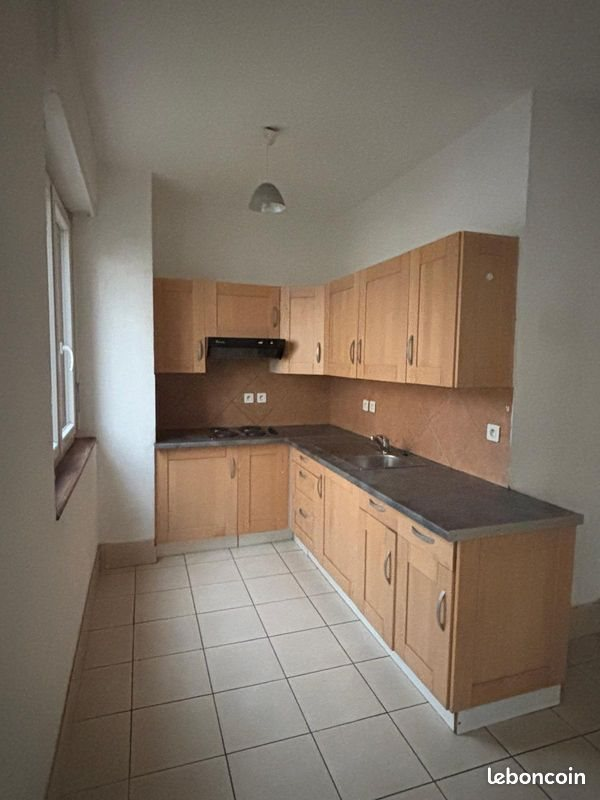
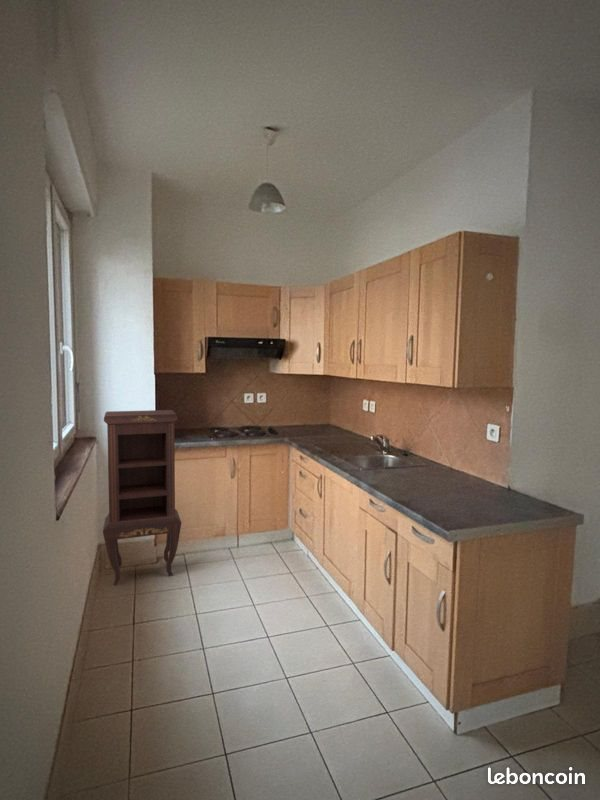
+ cabinet [102,409,182,586]
